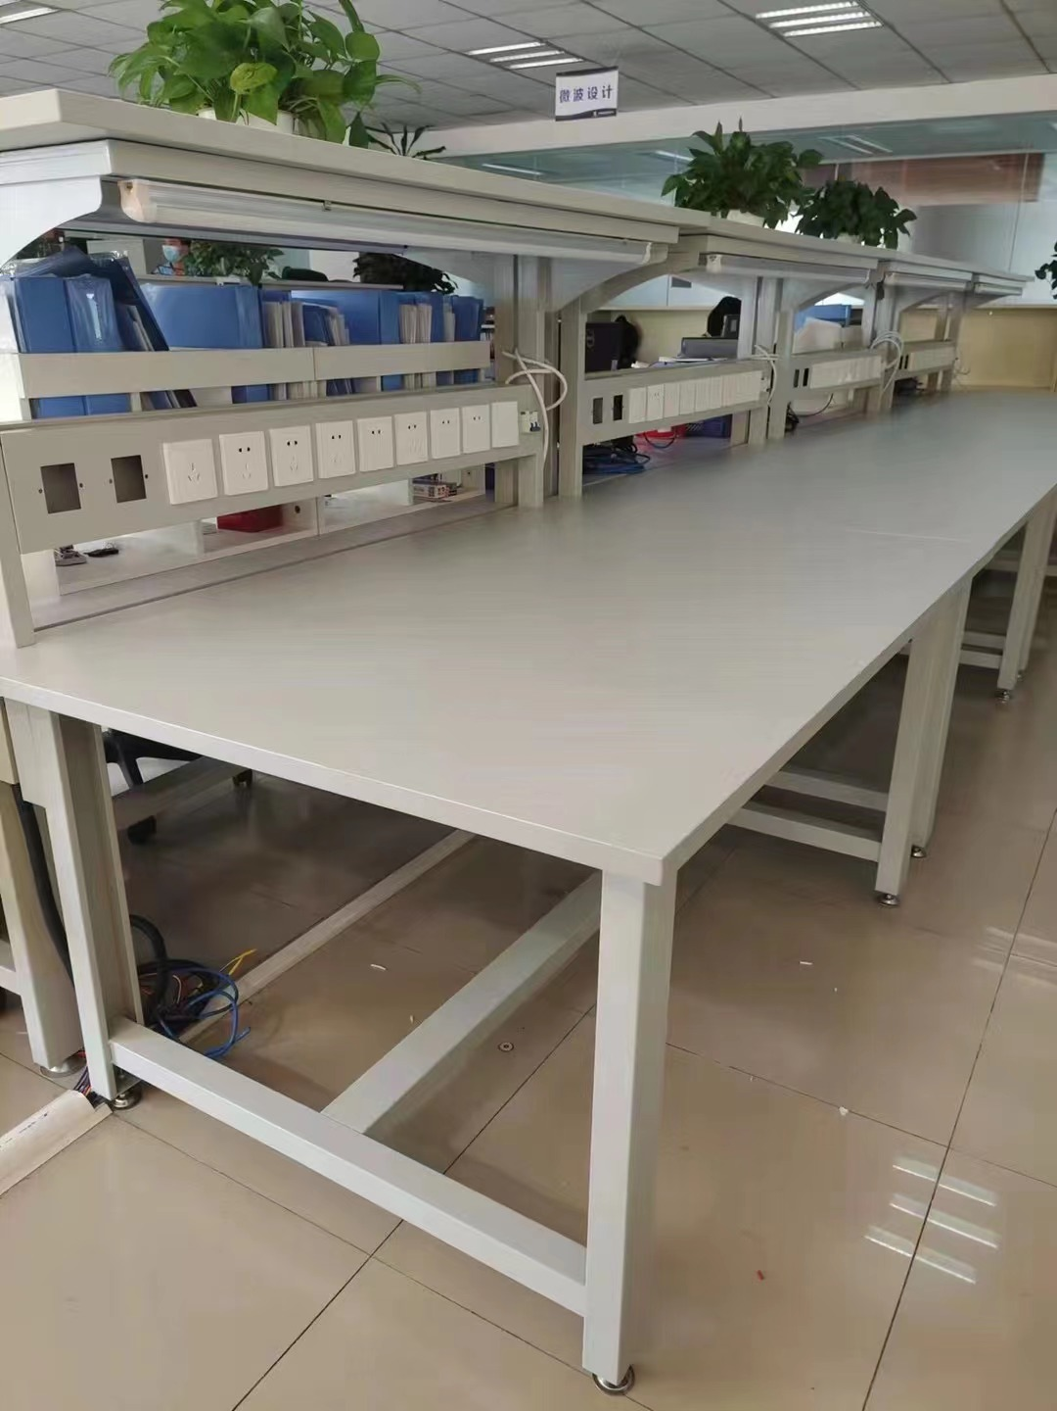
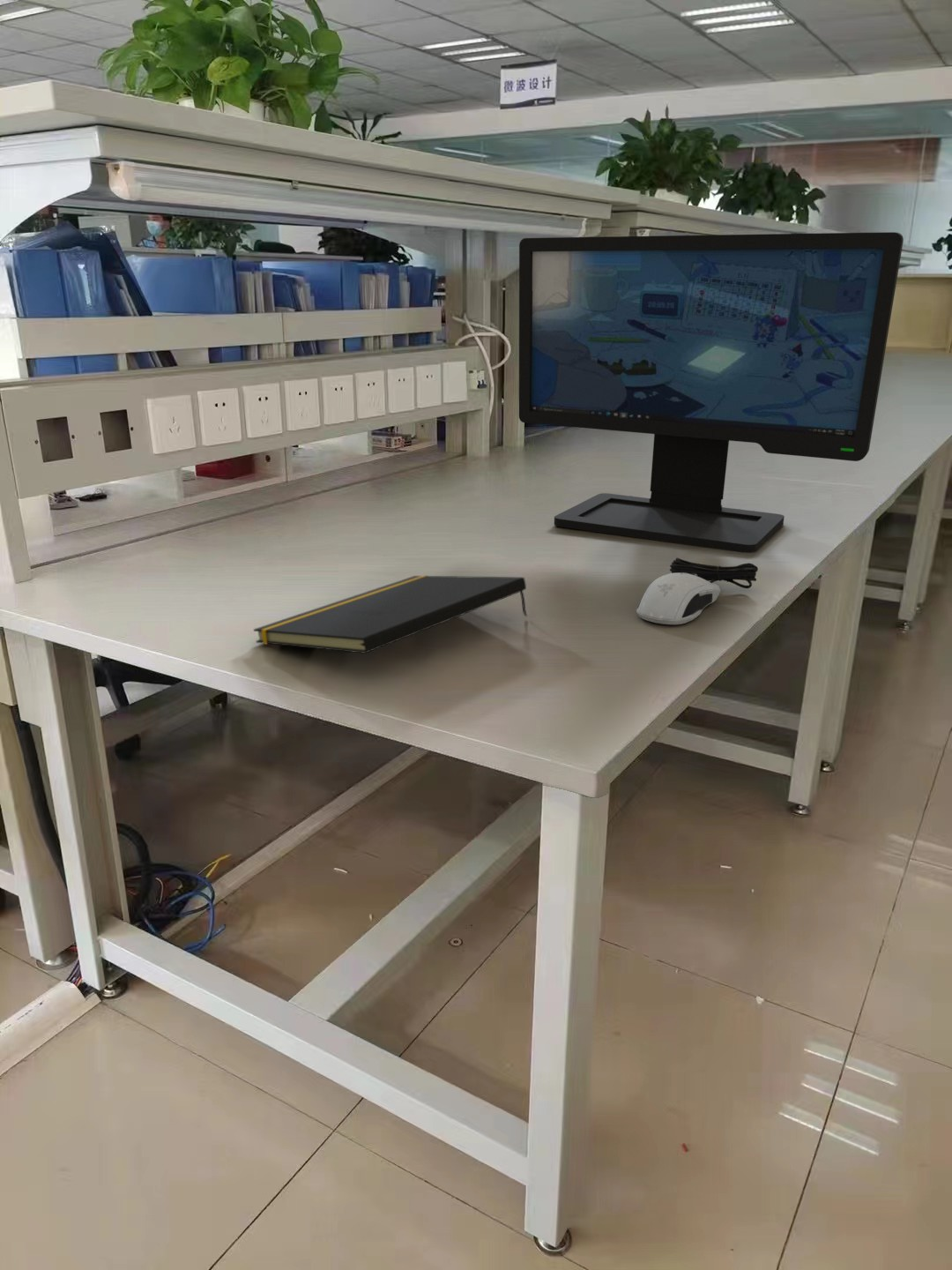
+ computer mouse [636,557,759,625]
+ computer monitor [518,231,904,554]
+ notepad [253,574,528,654]
